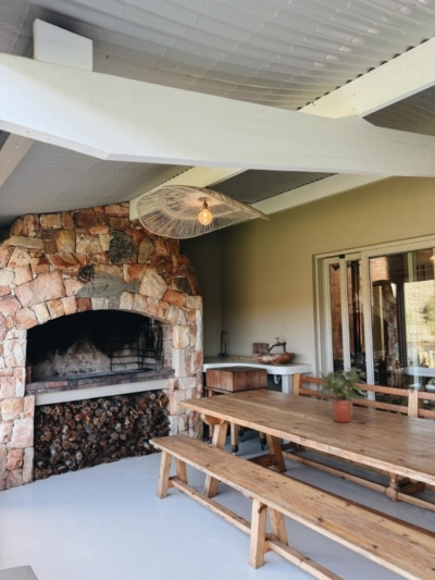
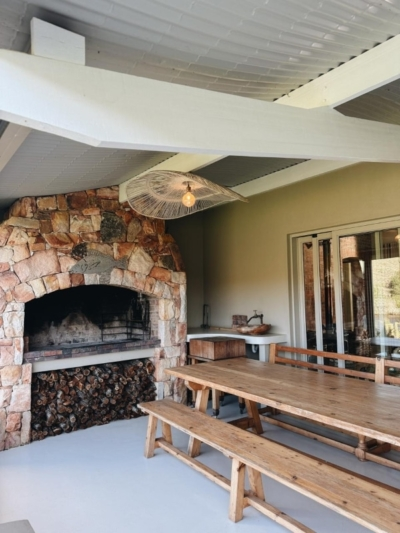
- potted plant [316,366,370,423]
